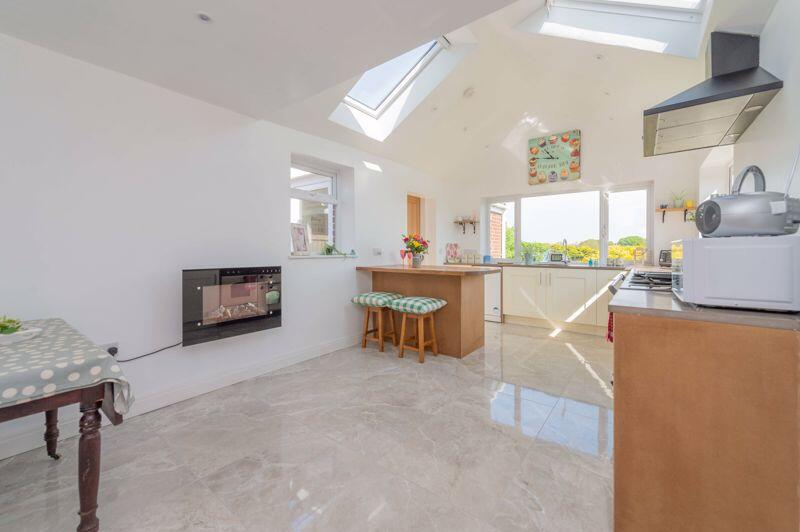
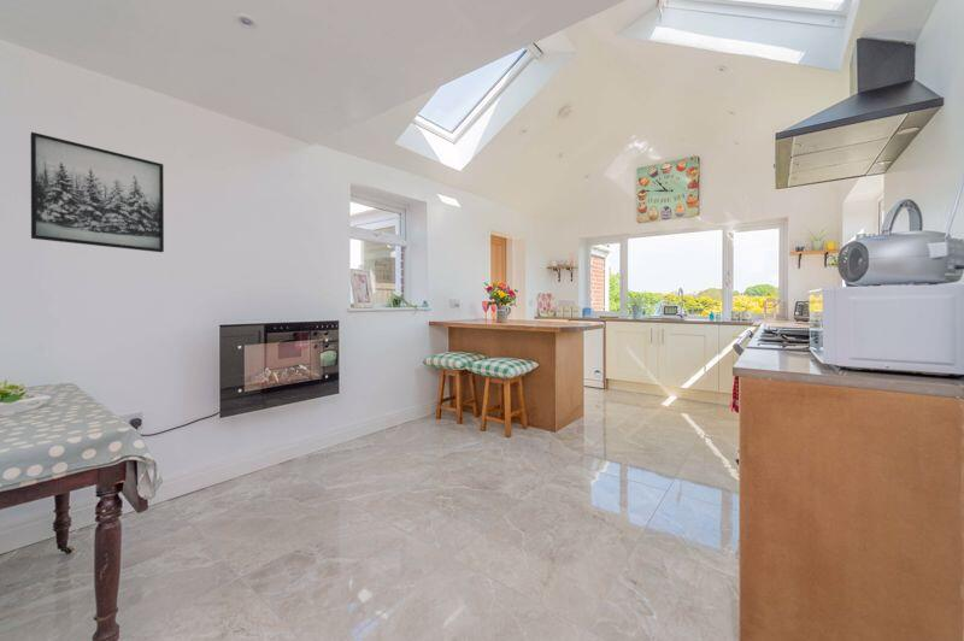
+ wall art [30,131,165,253]
